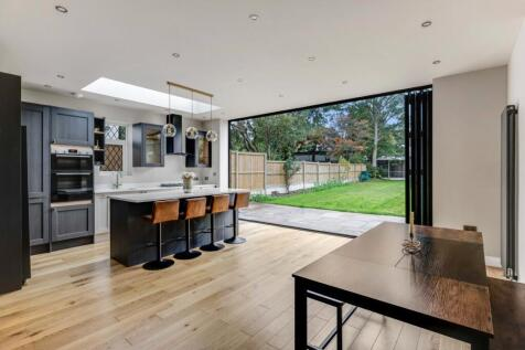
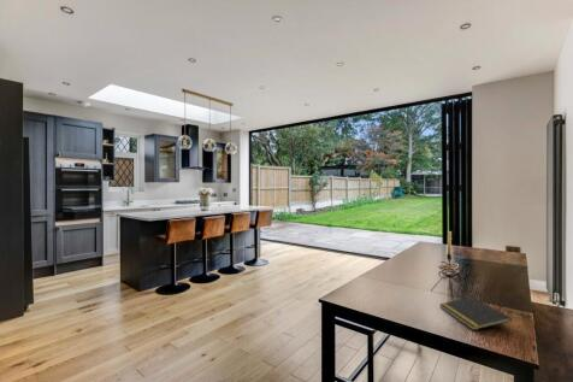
+ notepad [438,295,513,331]
